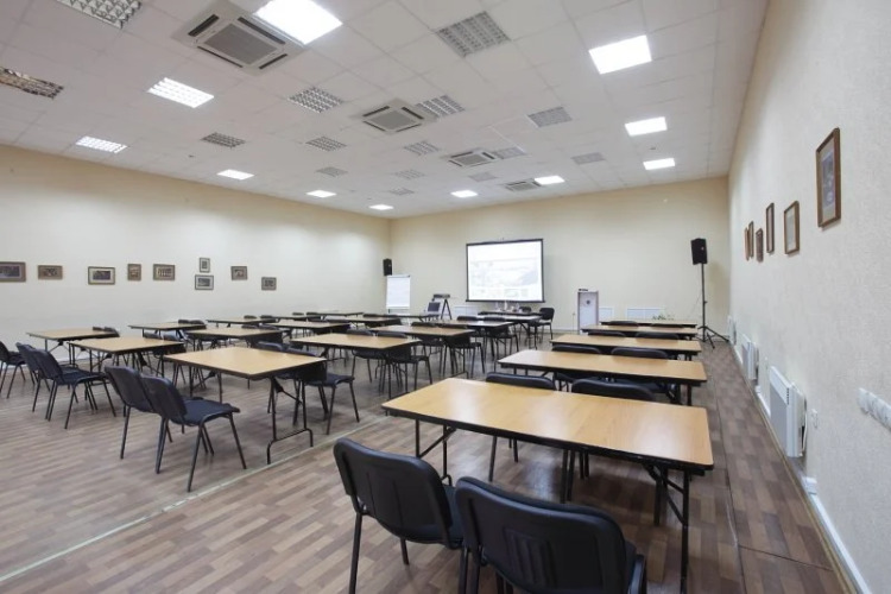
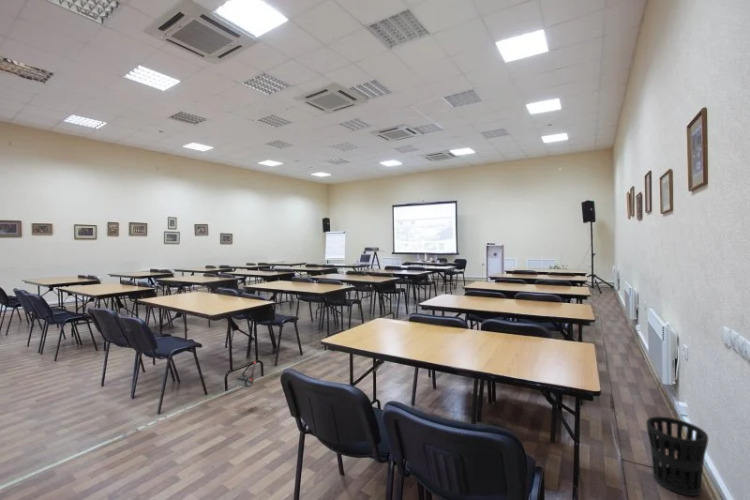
+ wastebasket [645,416,709,497]
+ bag [235,360,257,405]
